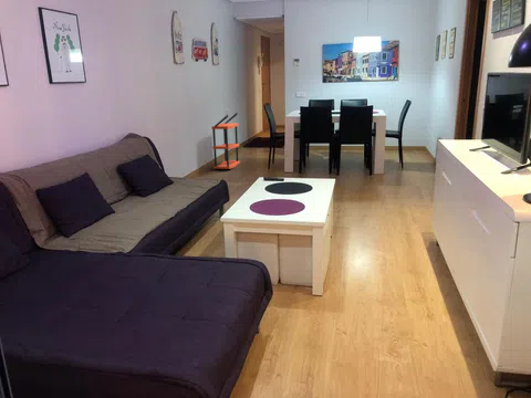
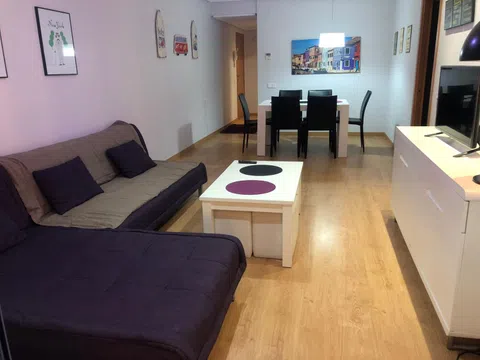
- shelving unit [210,112,241,170]
